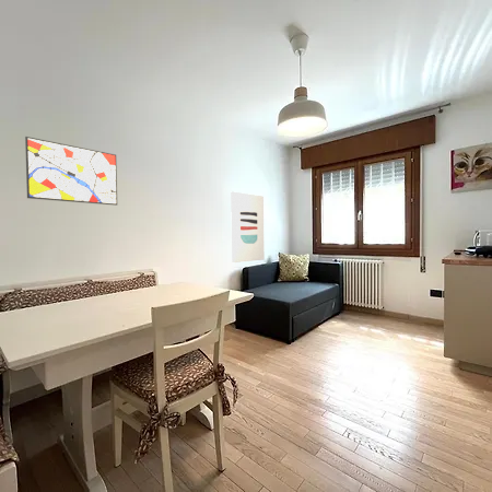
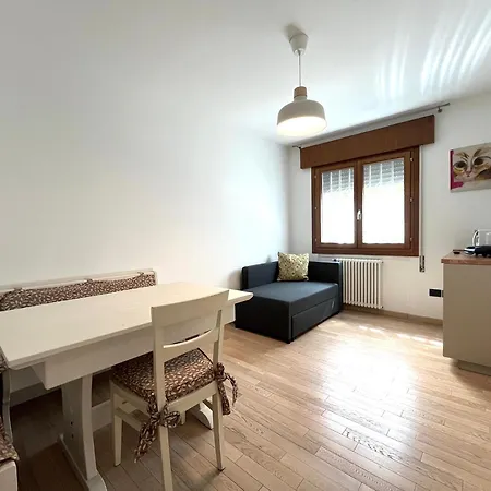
- wall art [230,190,266,263]
- wall art [24,136,118,207]
